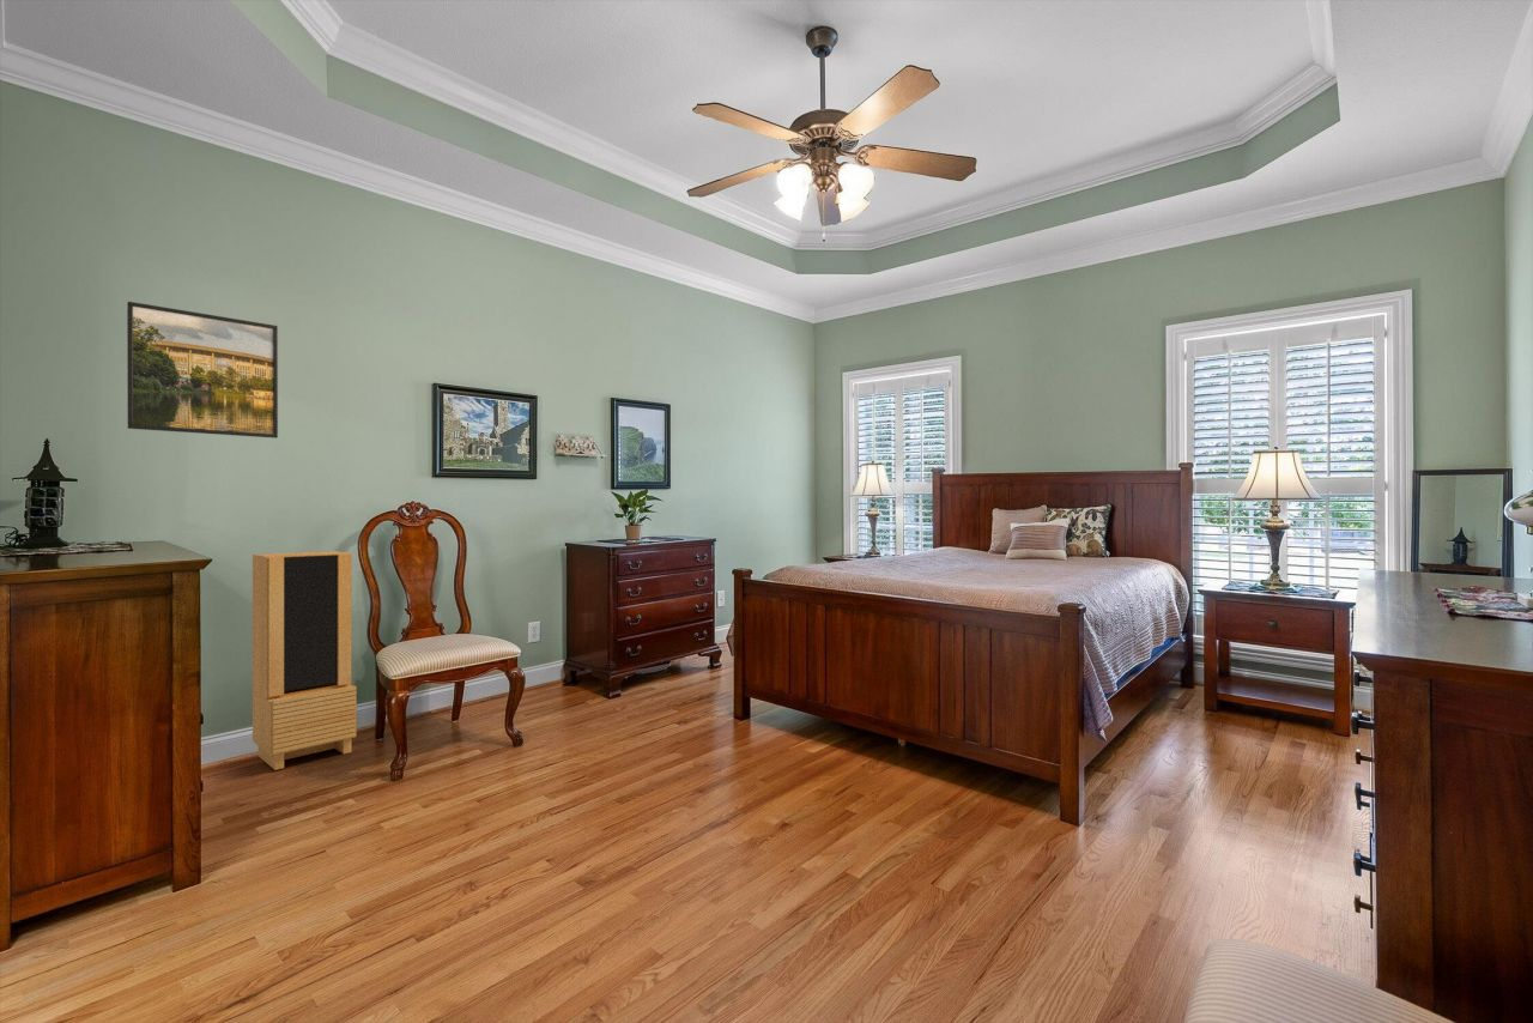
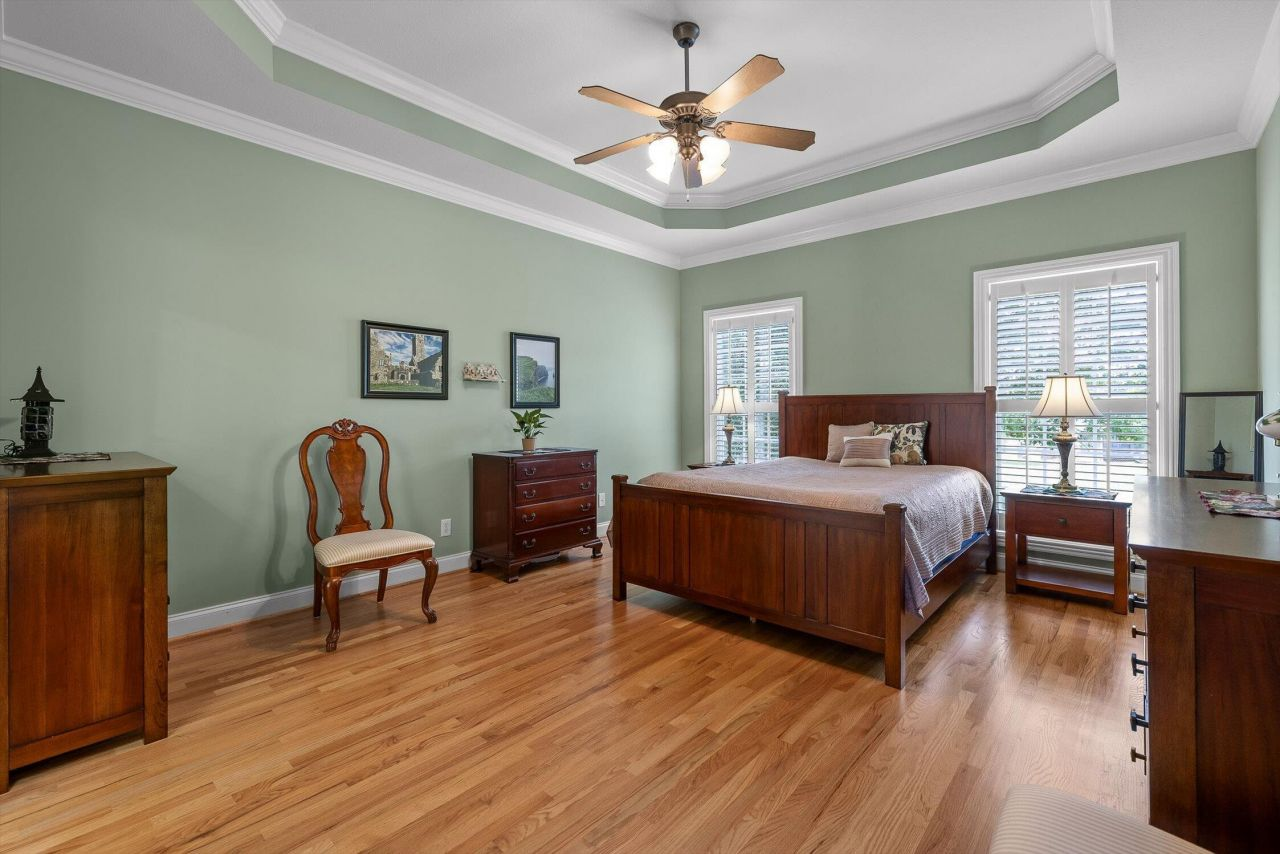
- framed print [126,301,279,440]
- storage cabinet [252,550,358,771]
